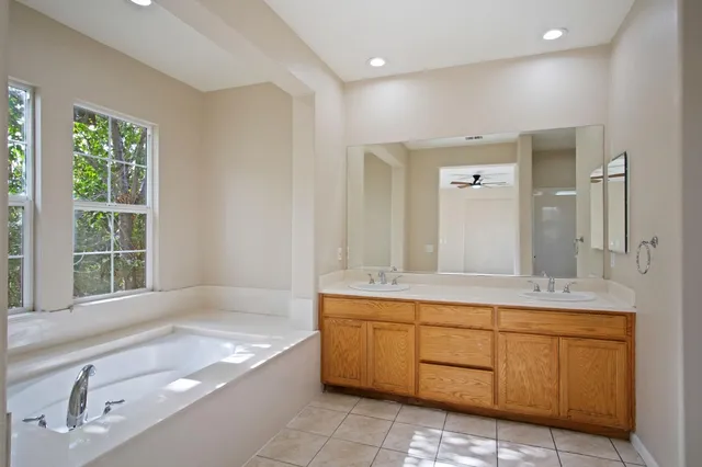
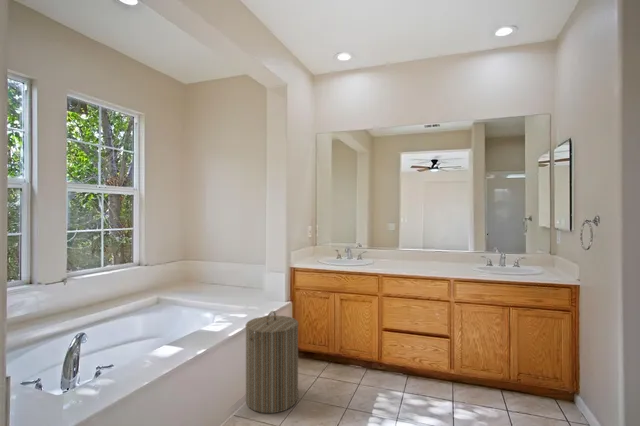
+ laundry hamper [244,310,299,414]
